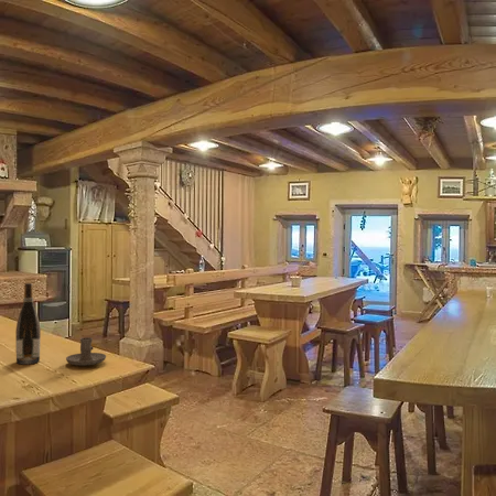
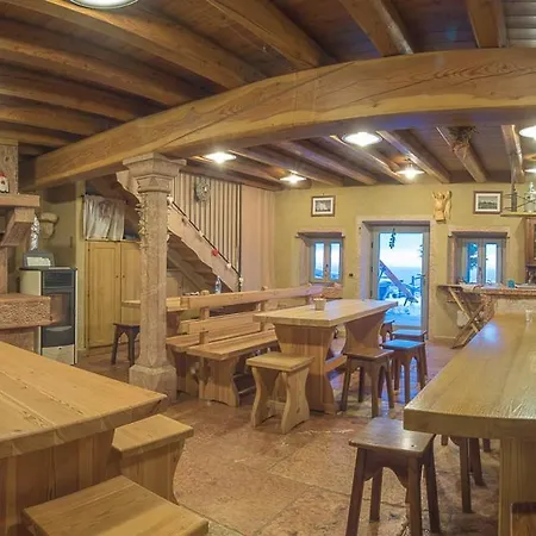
- wine bottle [14,282,42,365]
- candle holder [65,336,107,367]
